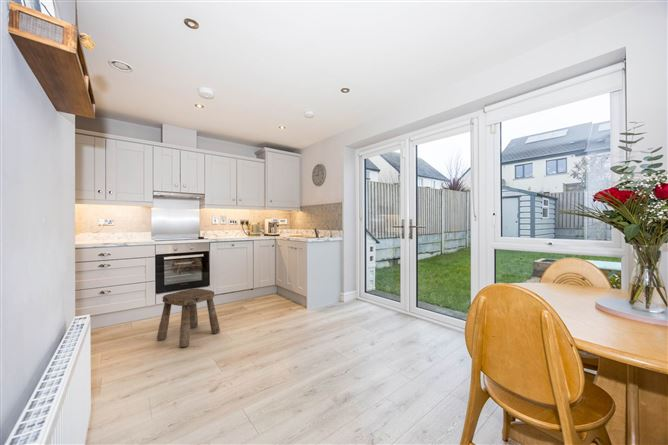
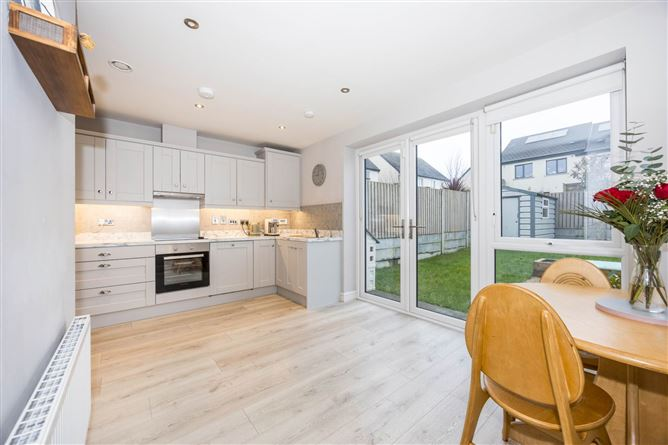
- stool [156,288,221,348]
